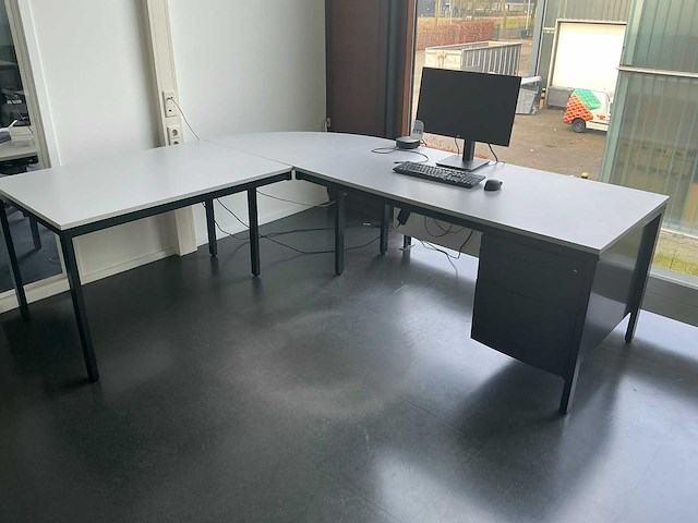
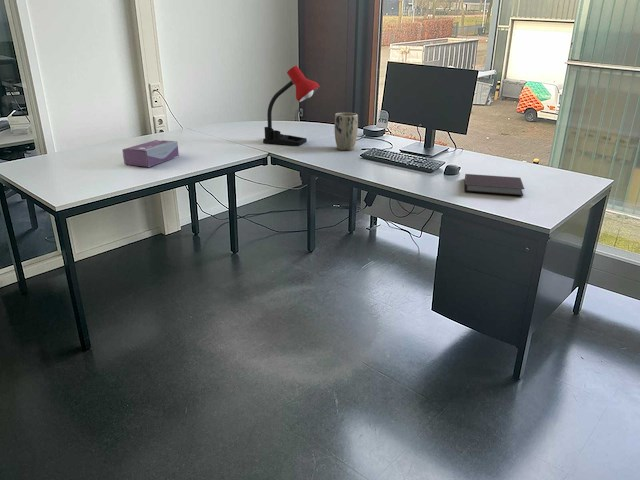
+ notebook [463,173,525,197]
+ tissue box [122,139,180,168]
+ plant pot [334,112,359,151]
+ desk lamp [262,64,320,146]
